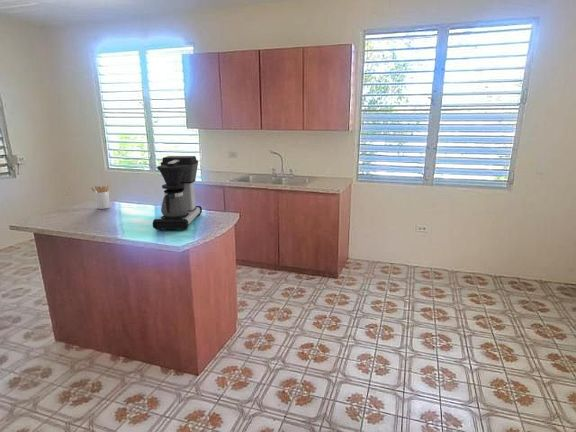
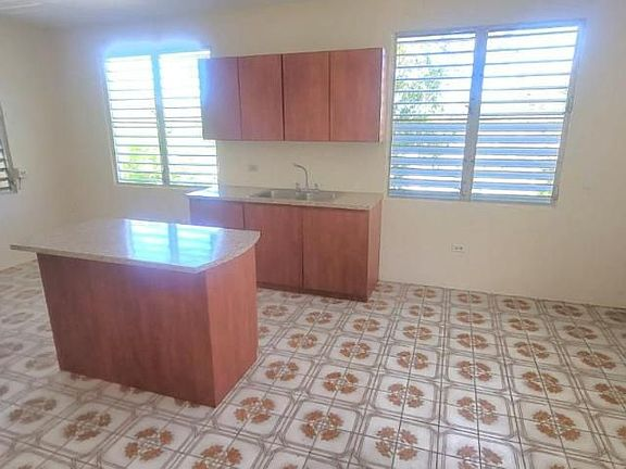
- coffee maker [152,155,203,231]
- utensil holder [89,182,111,210]
